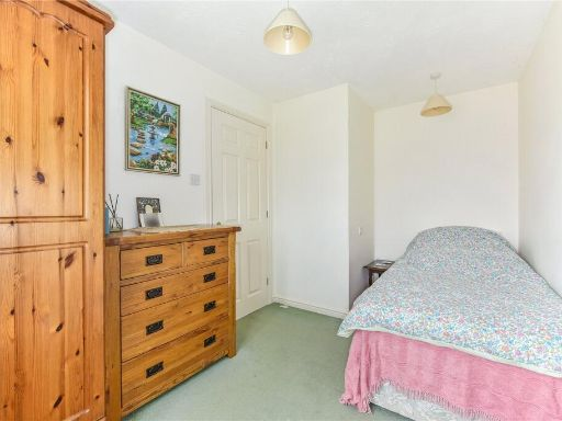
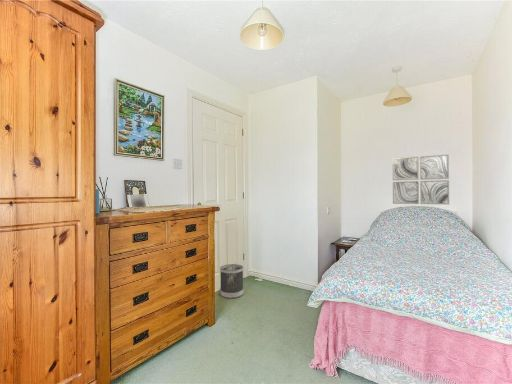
+ wall art [391,153,450,205]
+ wastebasket [219,263,244,299]
